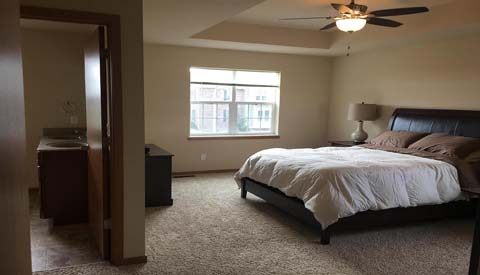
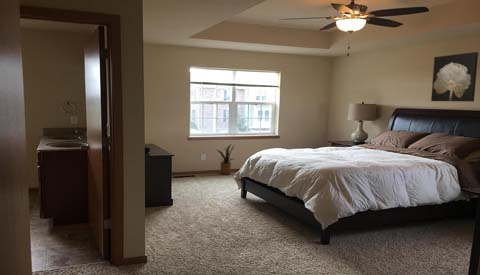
+ wall art [430,51,479,102]
+ house plant [215,143,235,176]
